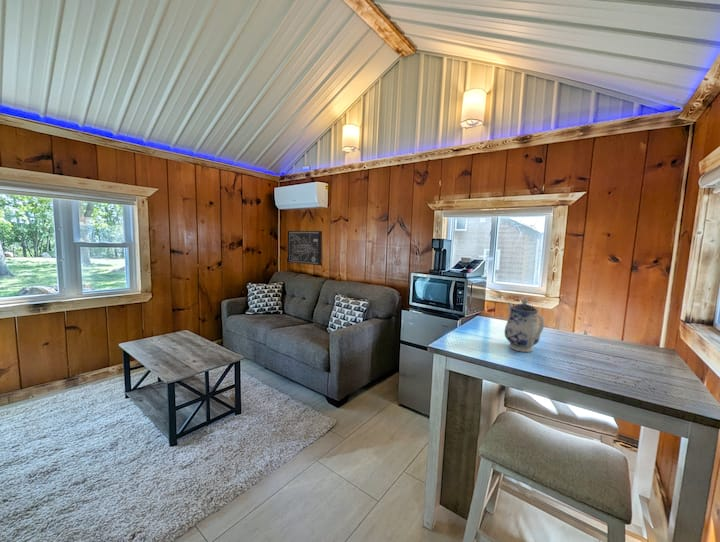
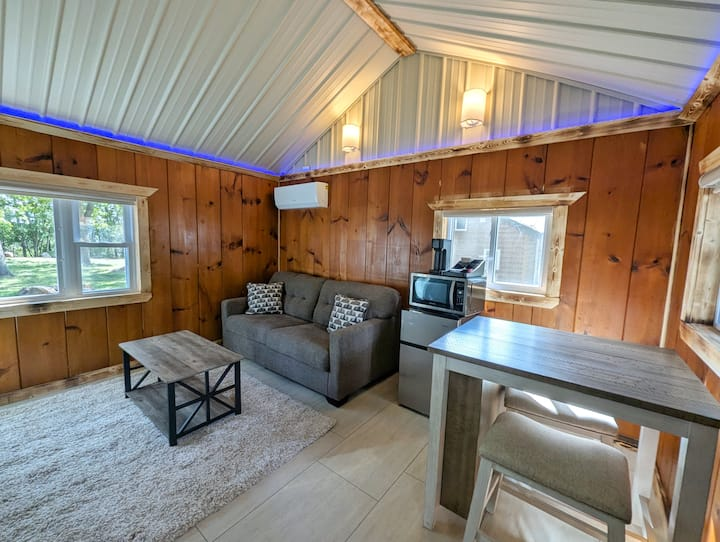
- teapot [504,297,545,353]
- wall art [286,230,323,266]
